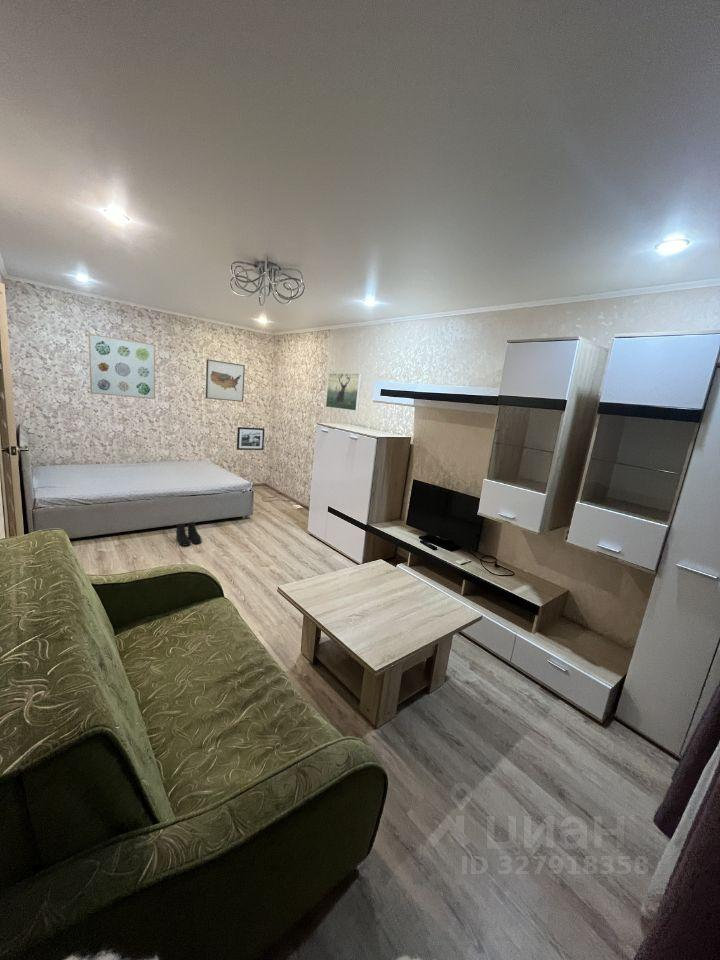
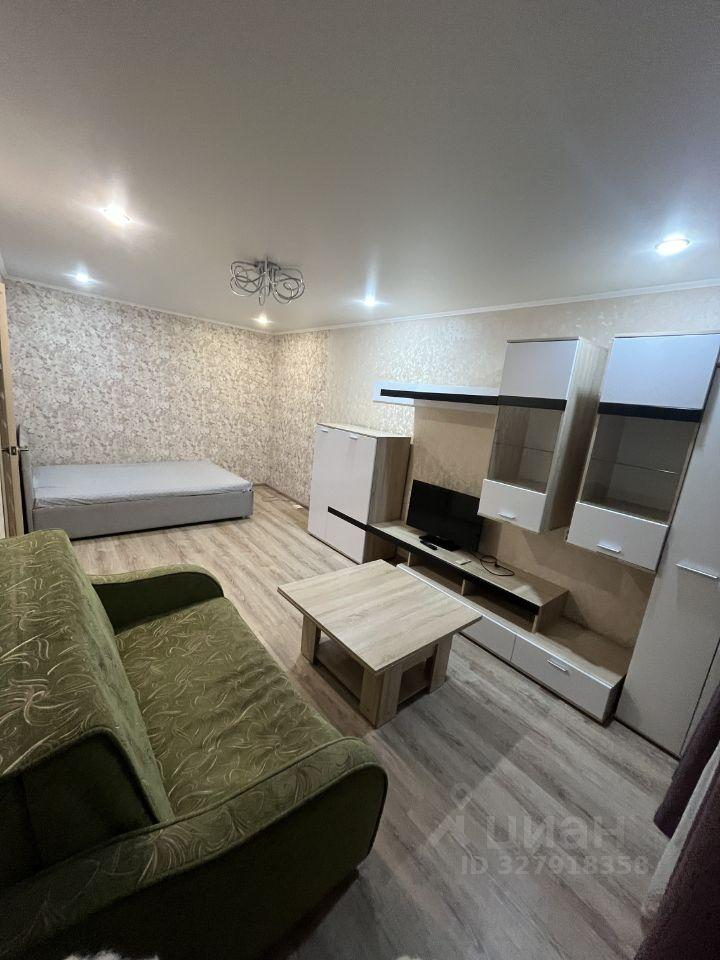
- boots [175,521,202,547]
- wall art [205,358,246,403]
- wall art [88,333,156,400]
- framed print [325,372,363,412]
- picture frame [236,426,266,451]
